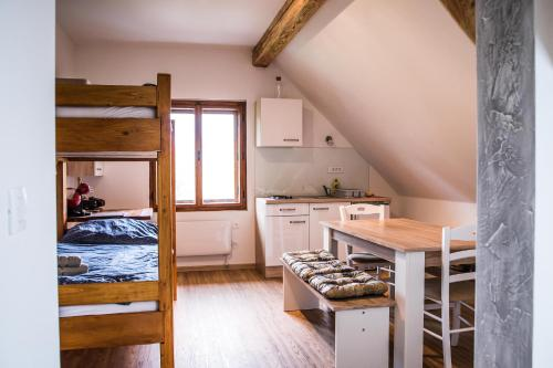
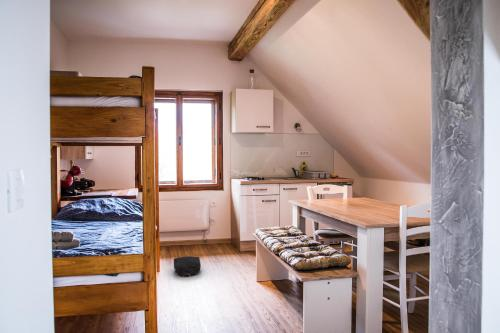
+ backpack [173,255,202,277]
